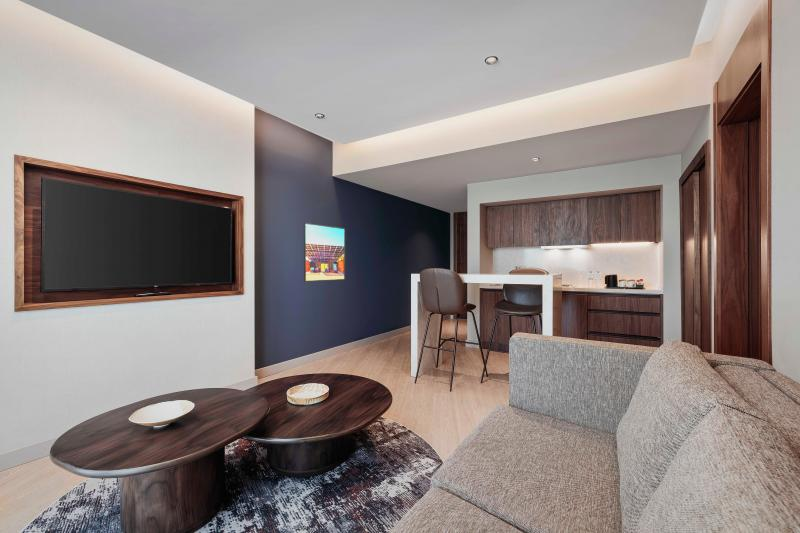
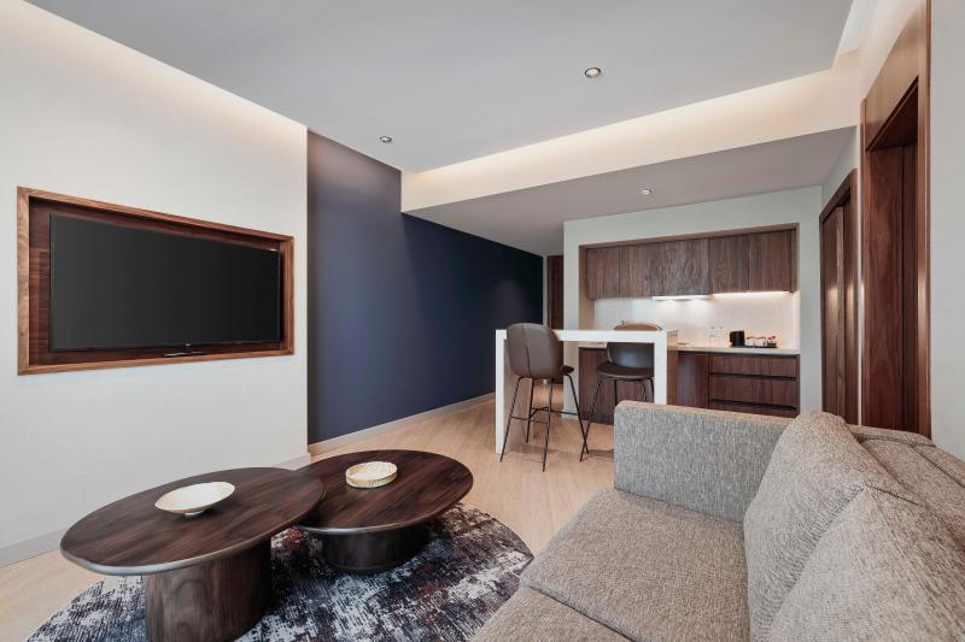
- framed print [303,222,346,283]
